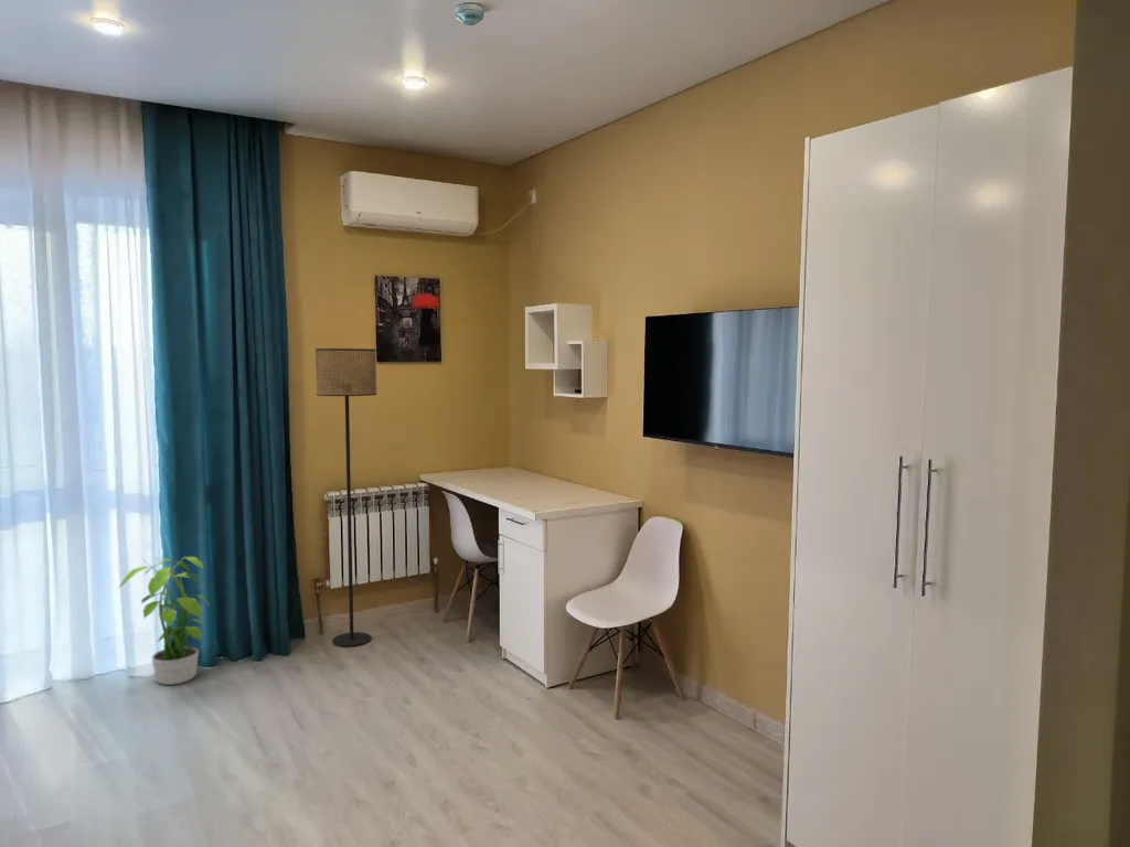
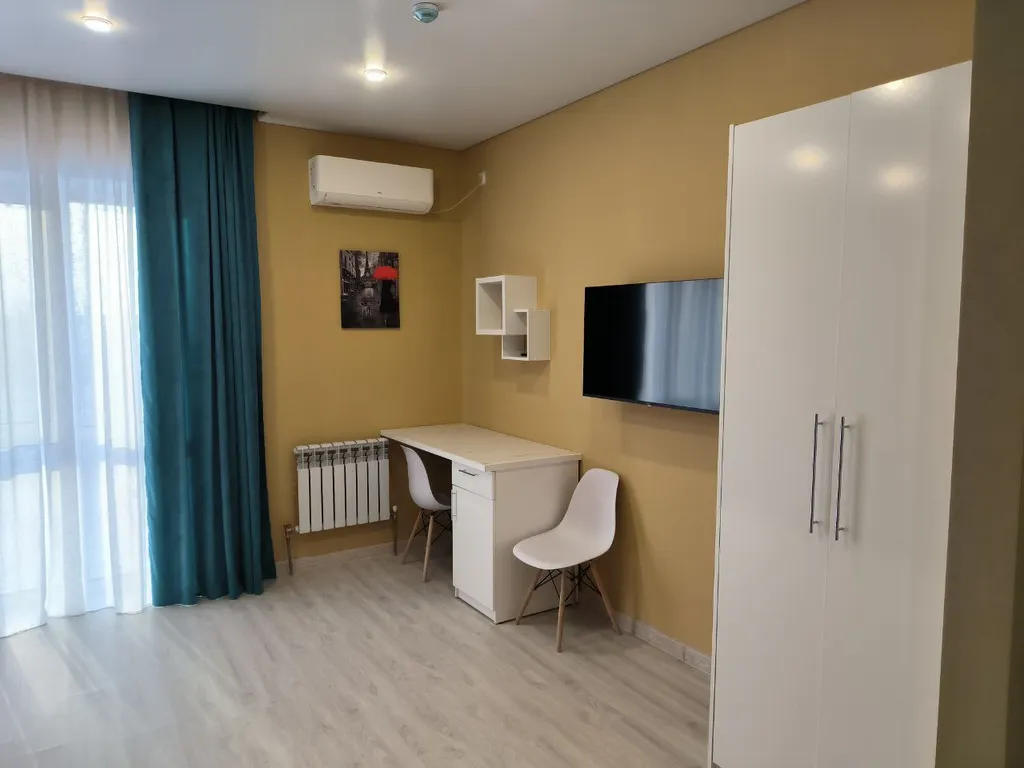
- potted plant [117,555,211,686]
- floor lamp [315,347,377,647]
